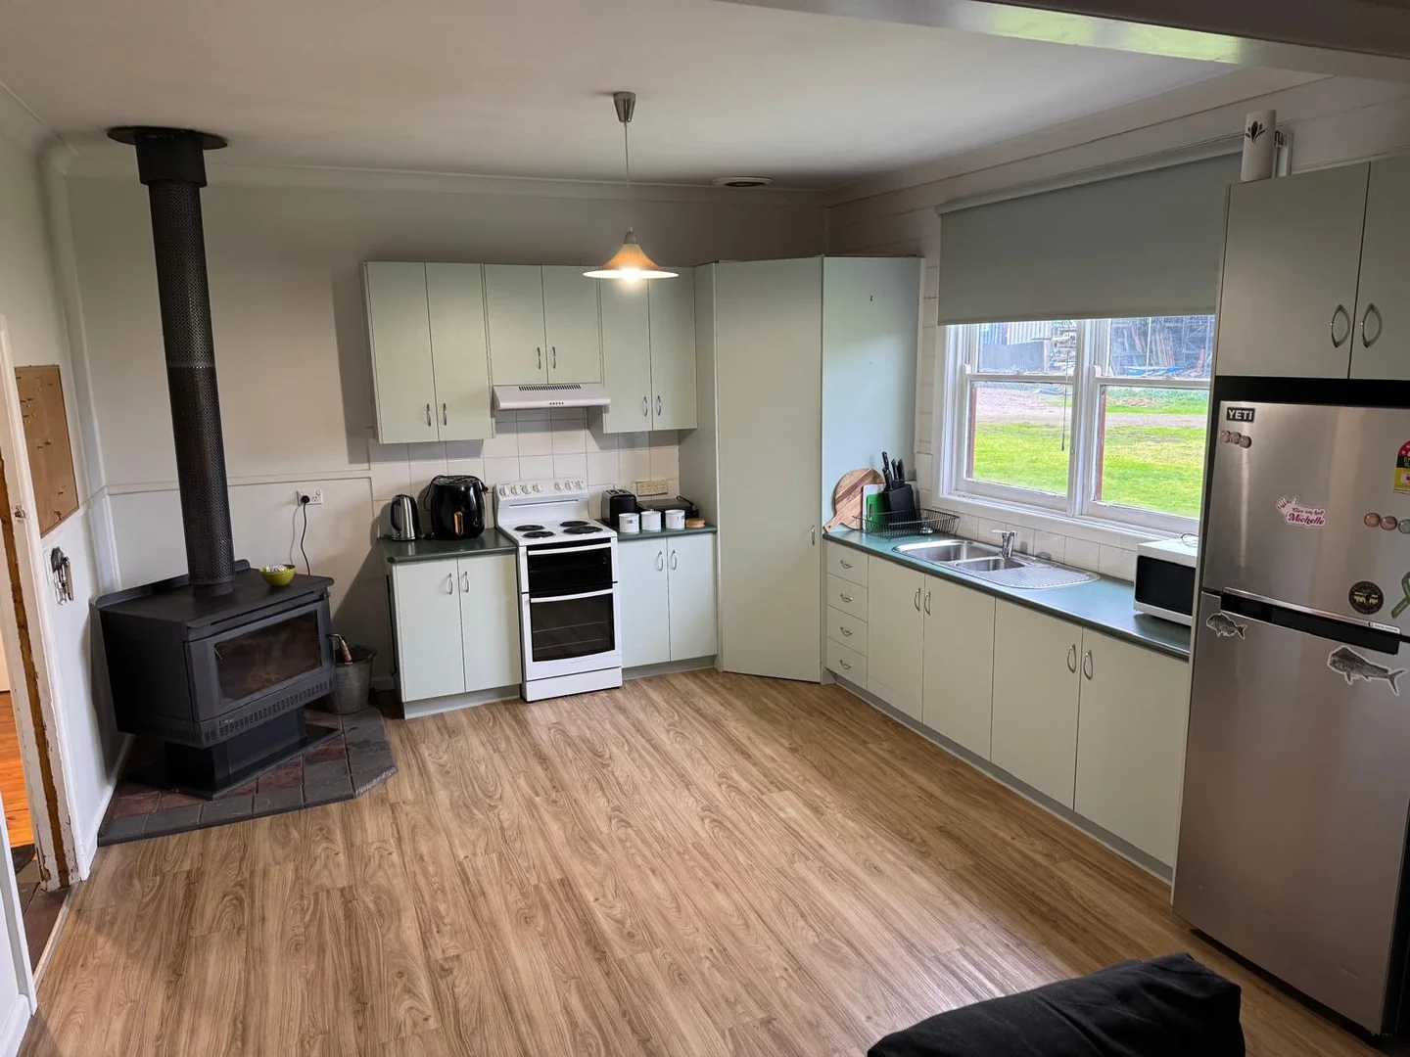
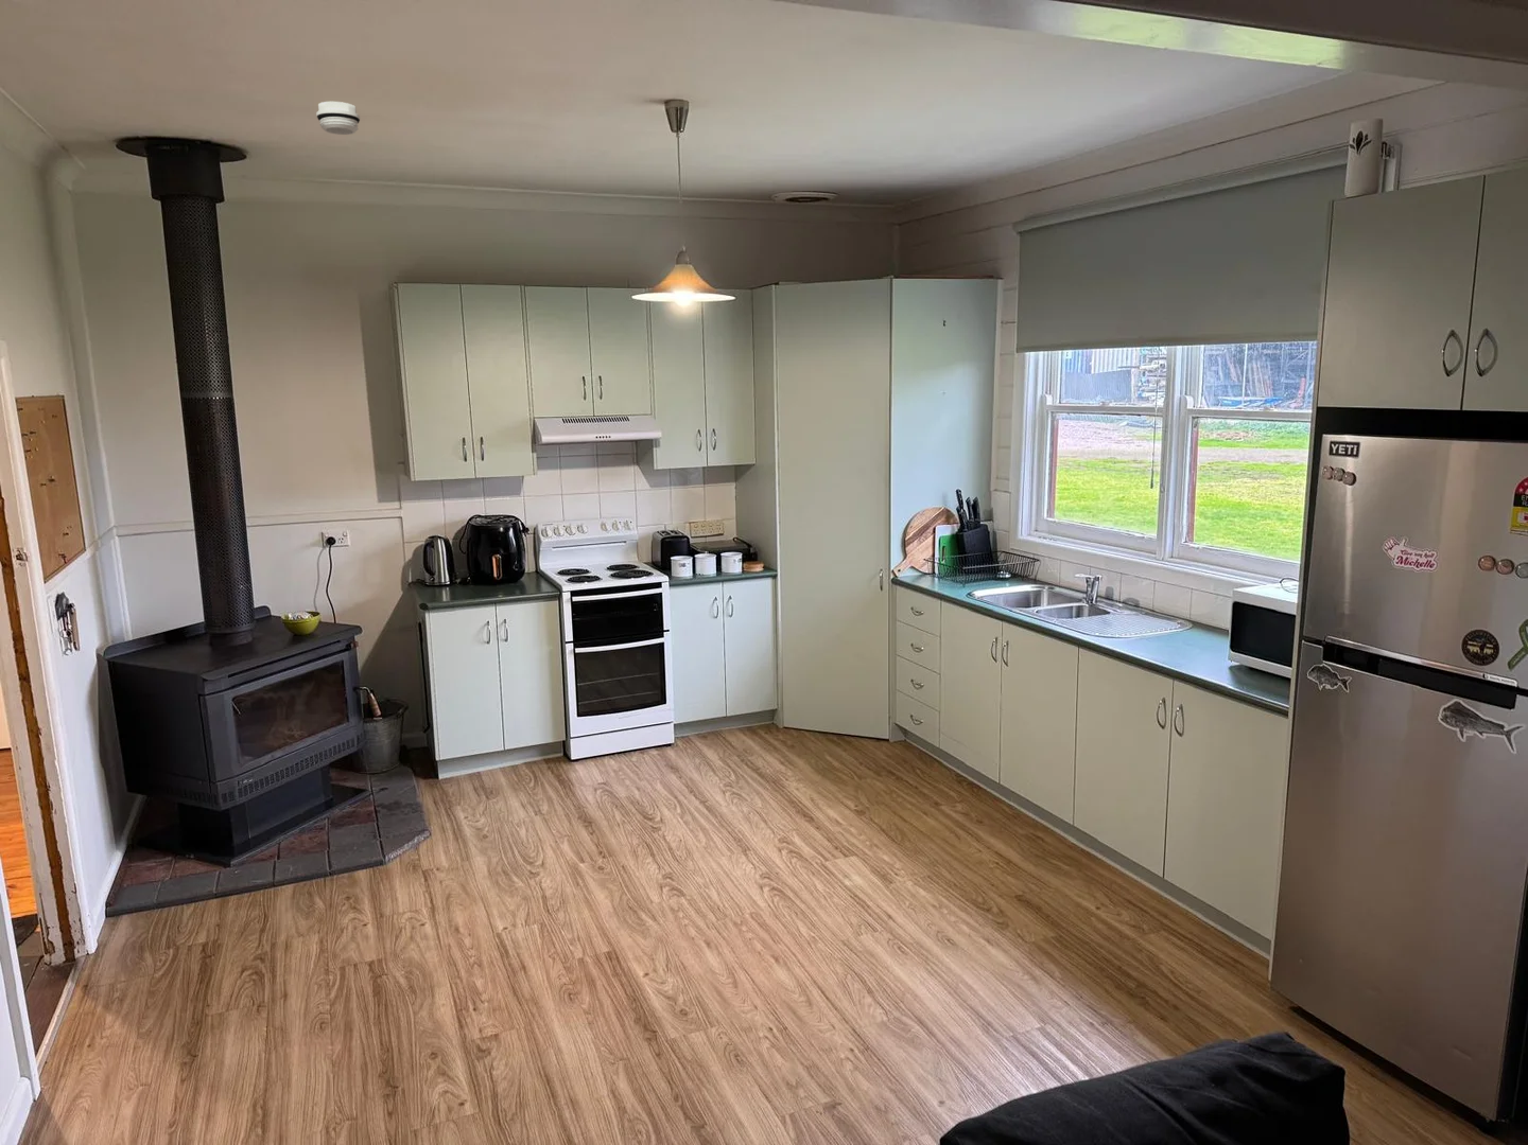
+ smoke detector [315,101,361,136]
